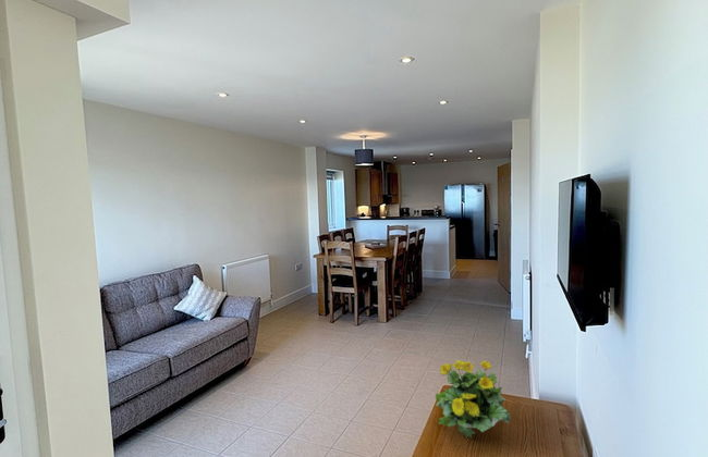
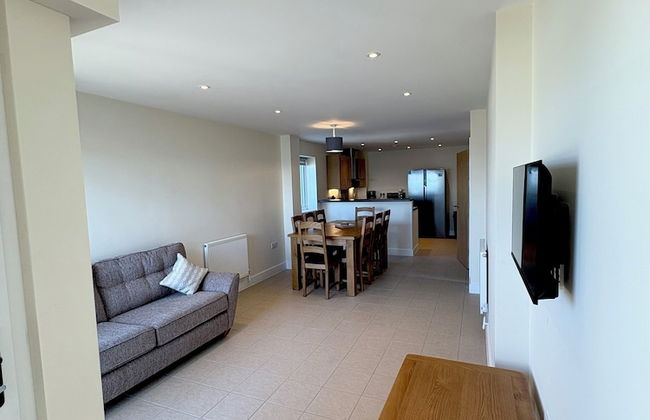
- flowering plant [435,359,512,440]
